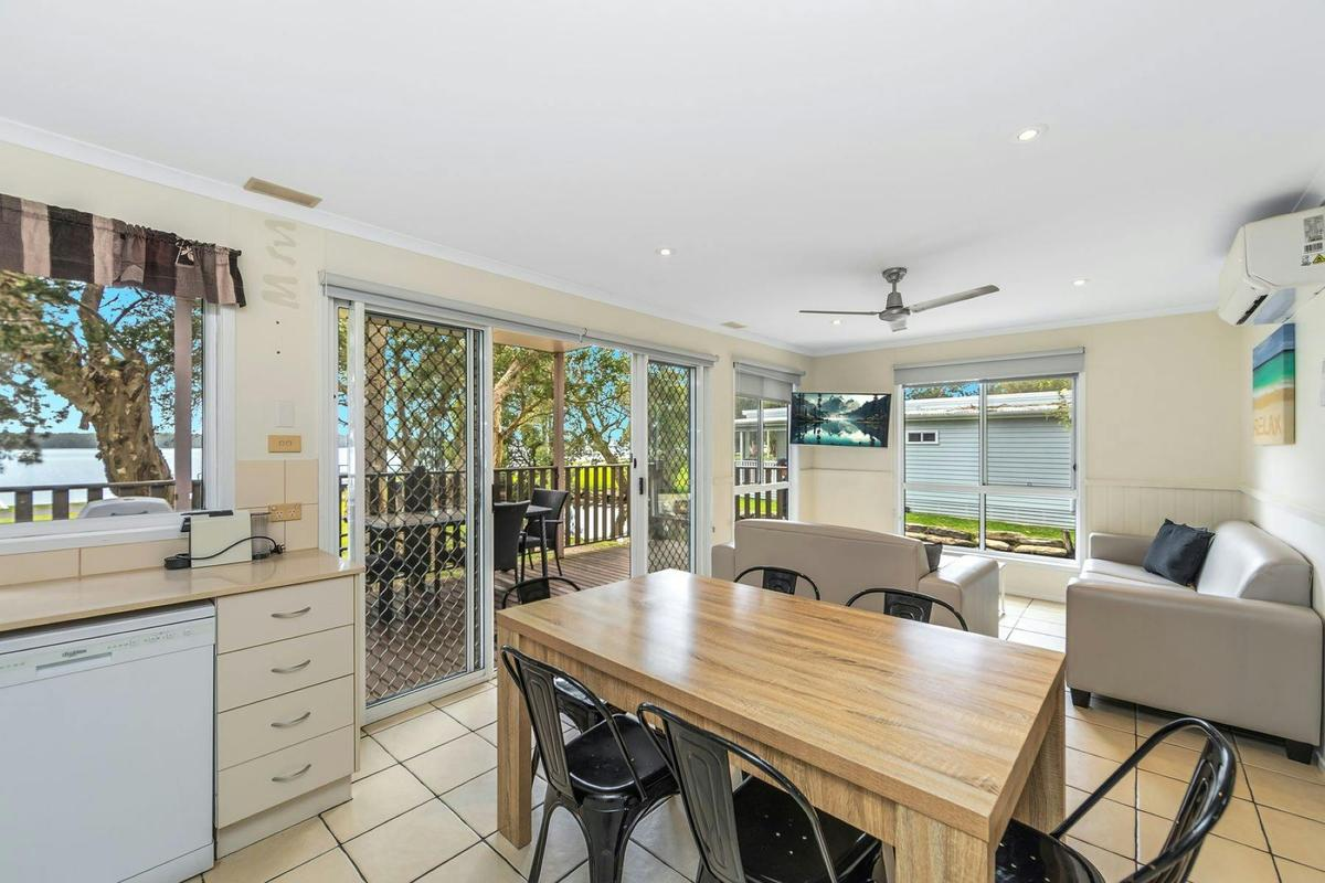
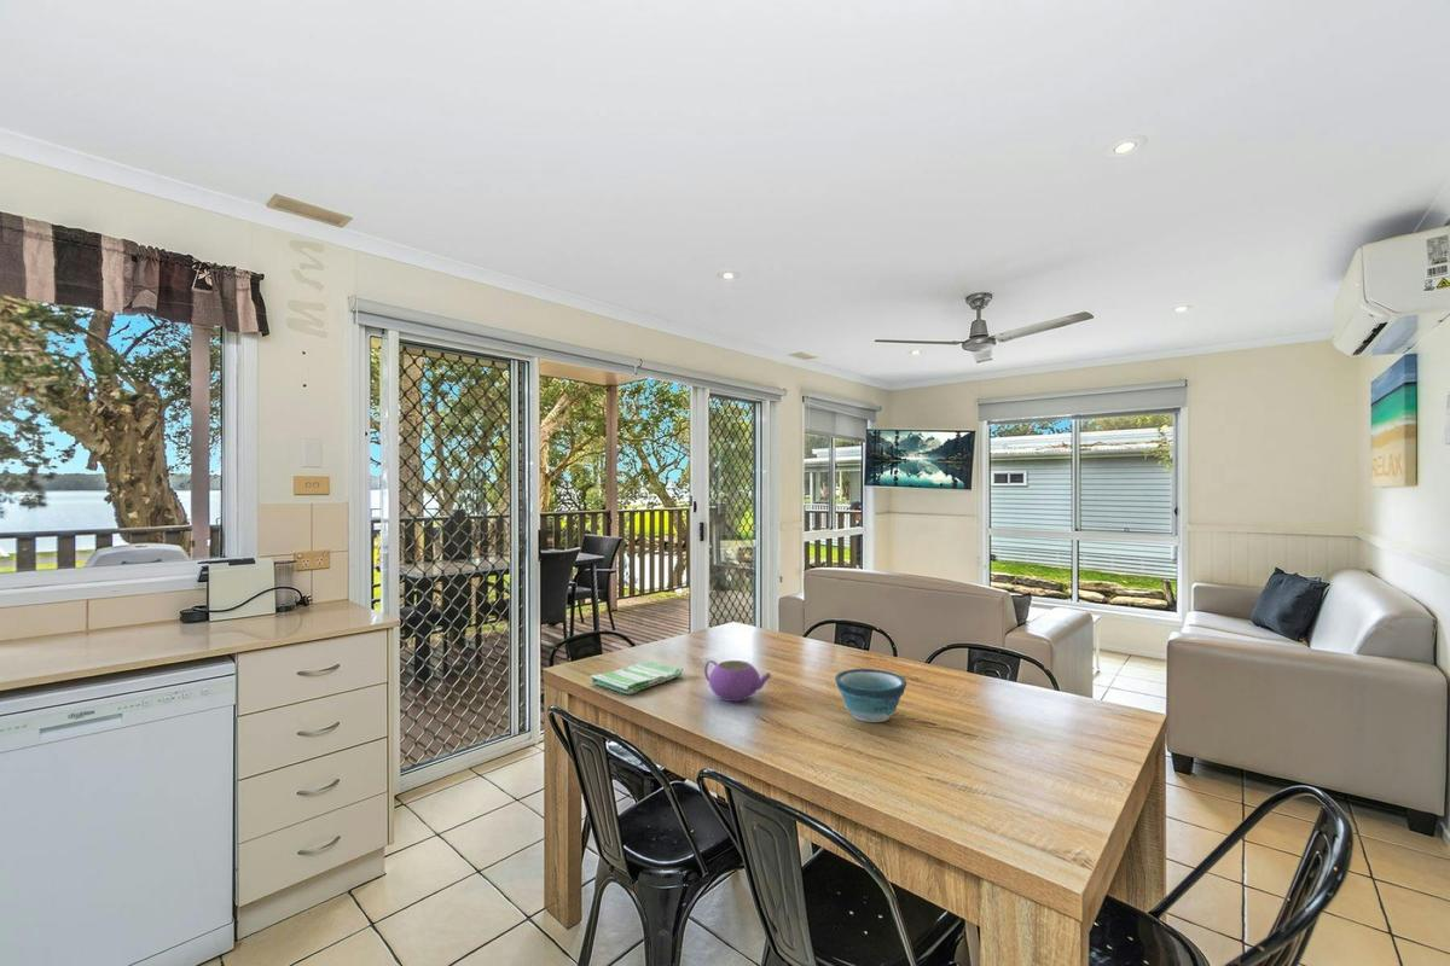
+ dish towel [590,659,685,696]
+ teapot [703,659,772,703]
+ bowl [834,668,907,723]
